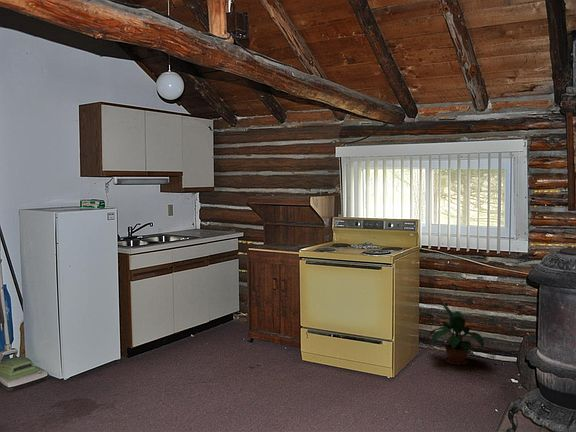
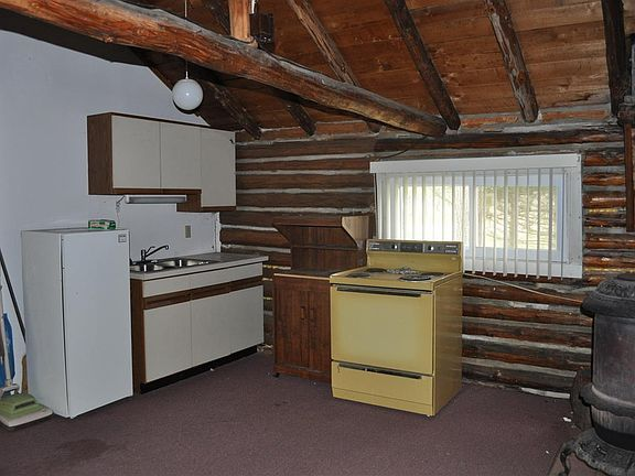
- potted plant [429,302,485,365]
